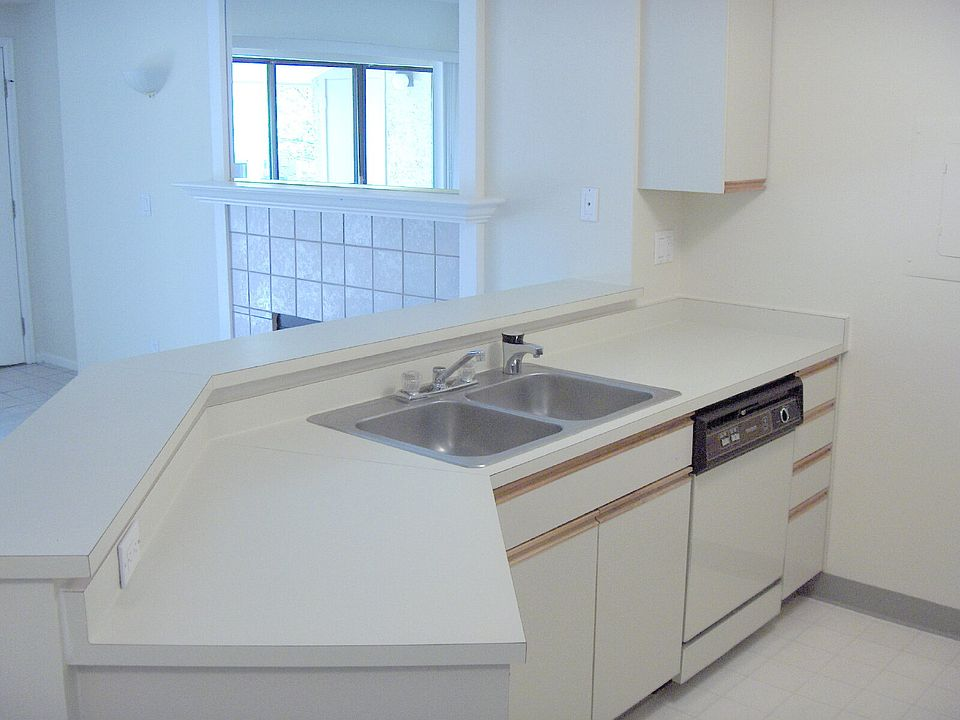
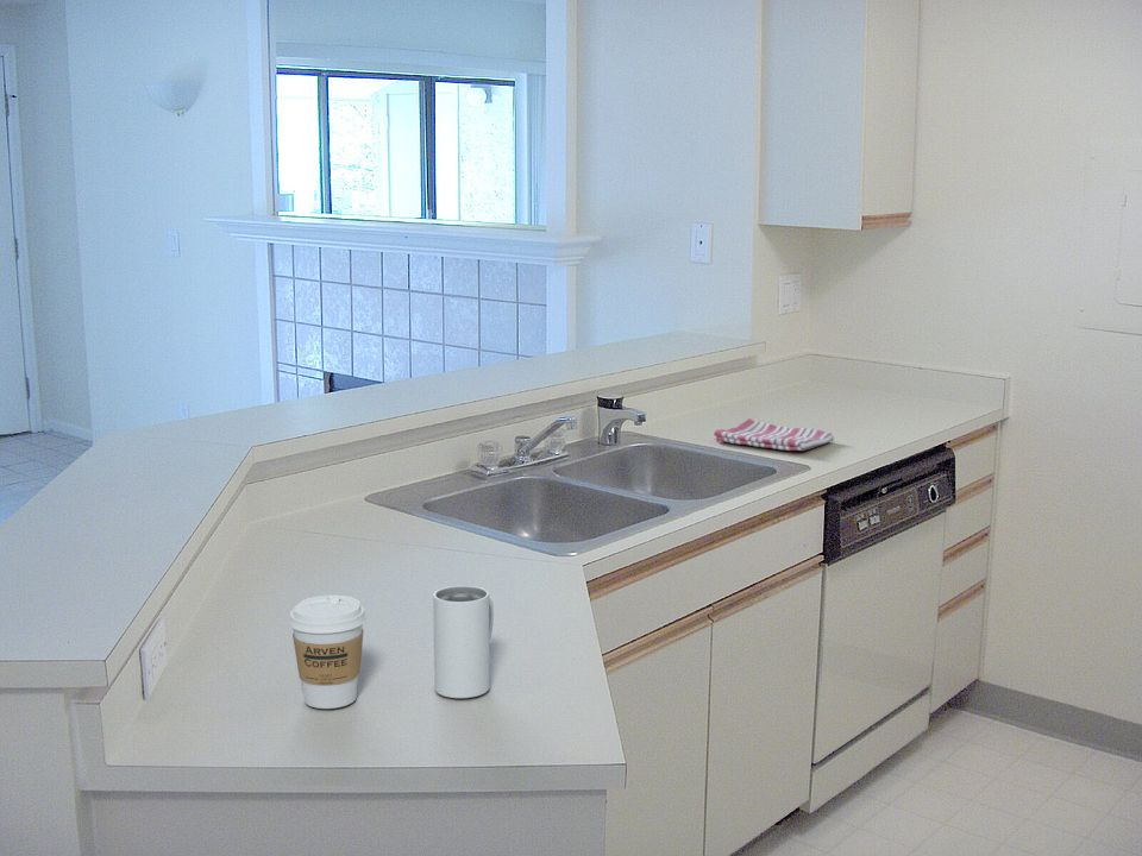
+ mug [432,585,495,699]
+ coffee cup [289,594,366,710]
+ dish towel [713,417,835,452]
